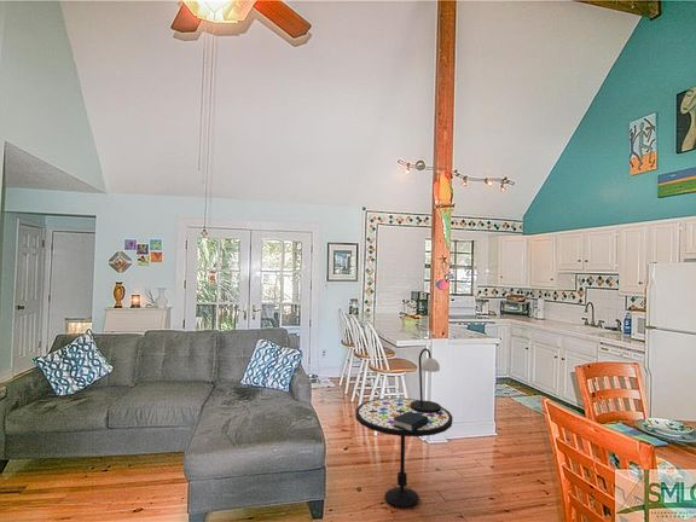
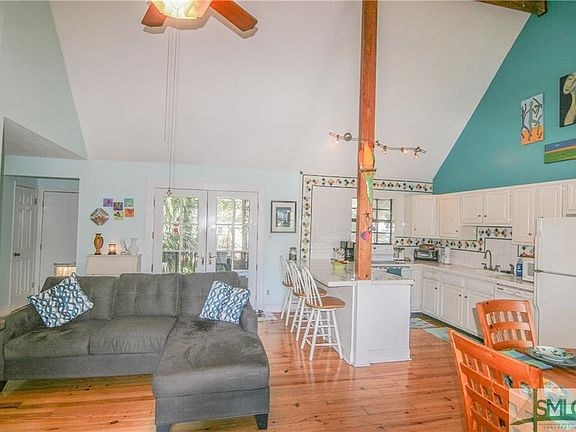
- side table [355,396,453,510]
- book [393,411,428,433]
- table lamp [411,347,442,413]
